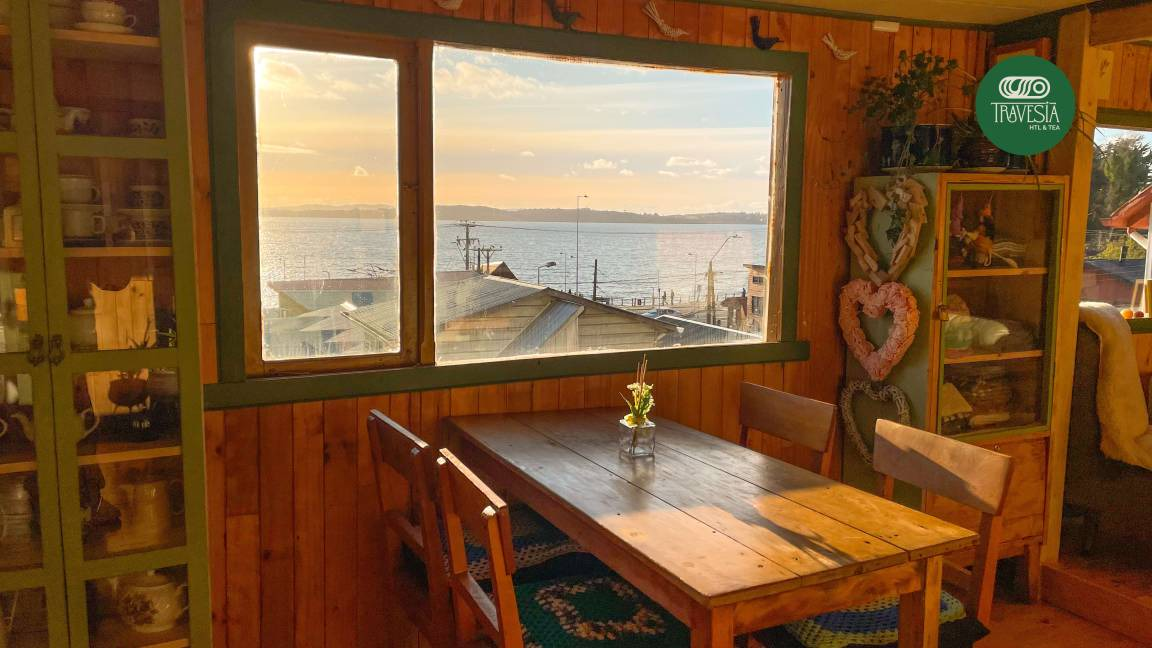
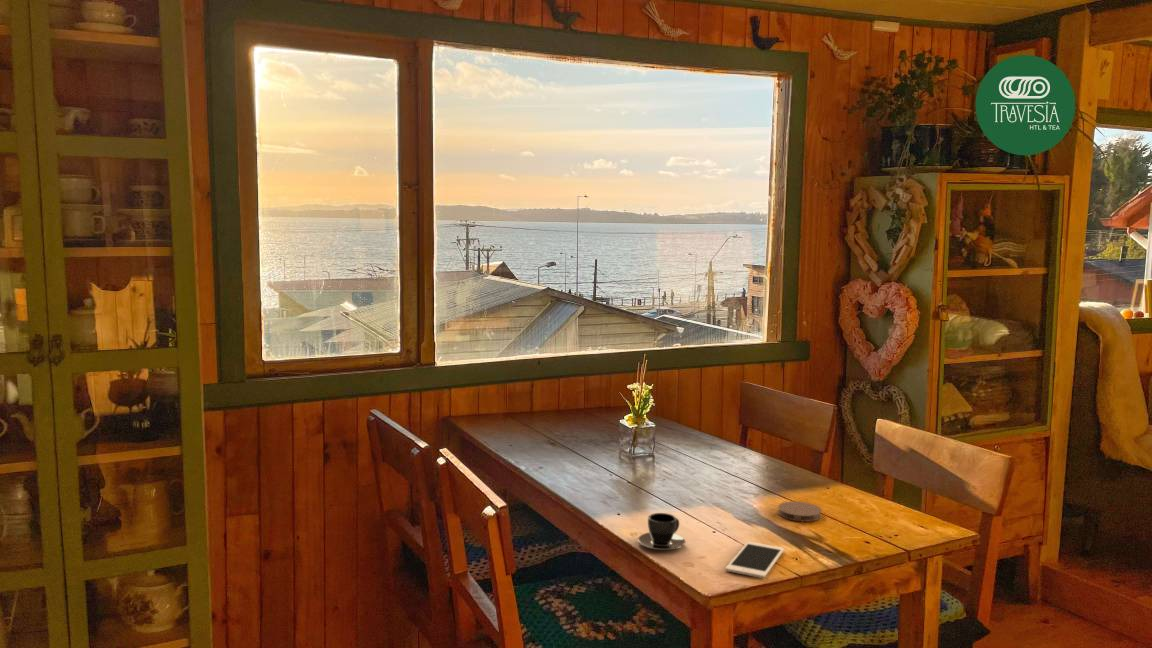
+ teacup [637,512,686,551]
+ coaster [777,501,823,523]
+ cell phone [725,541,785,579]
